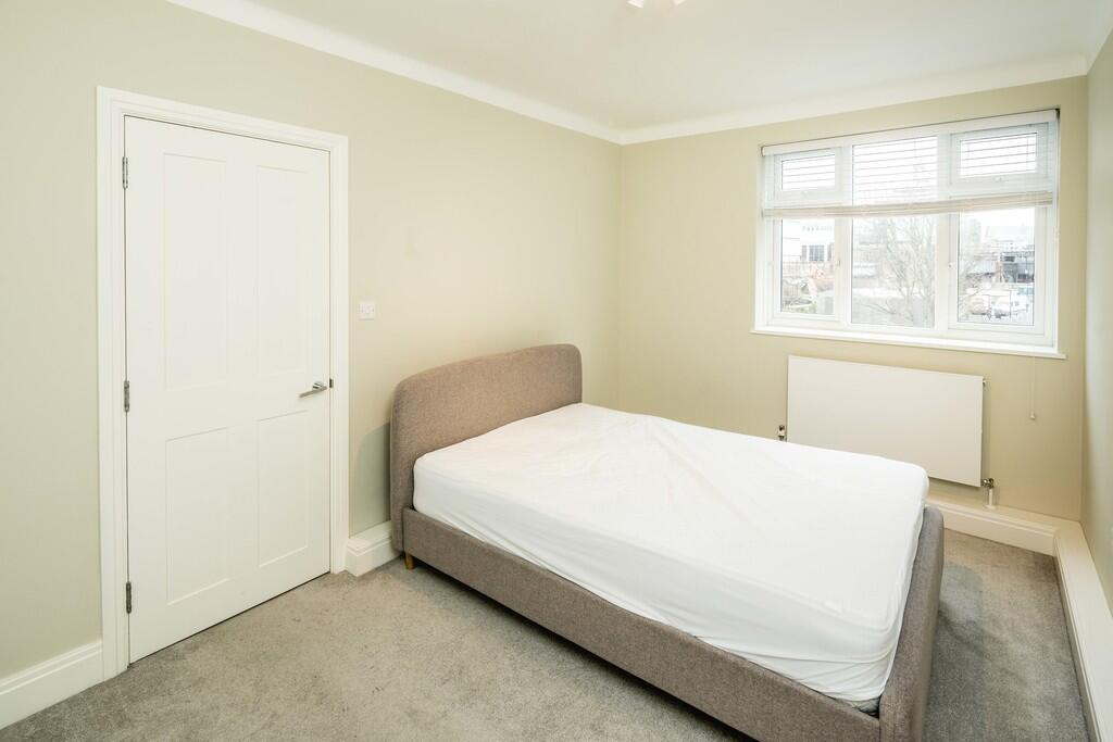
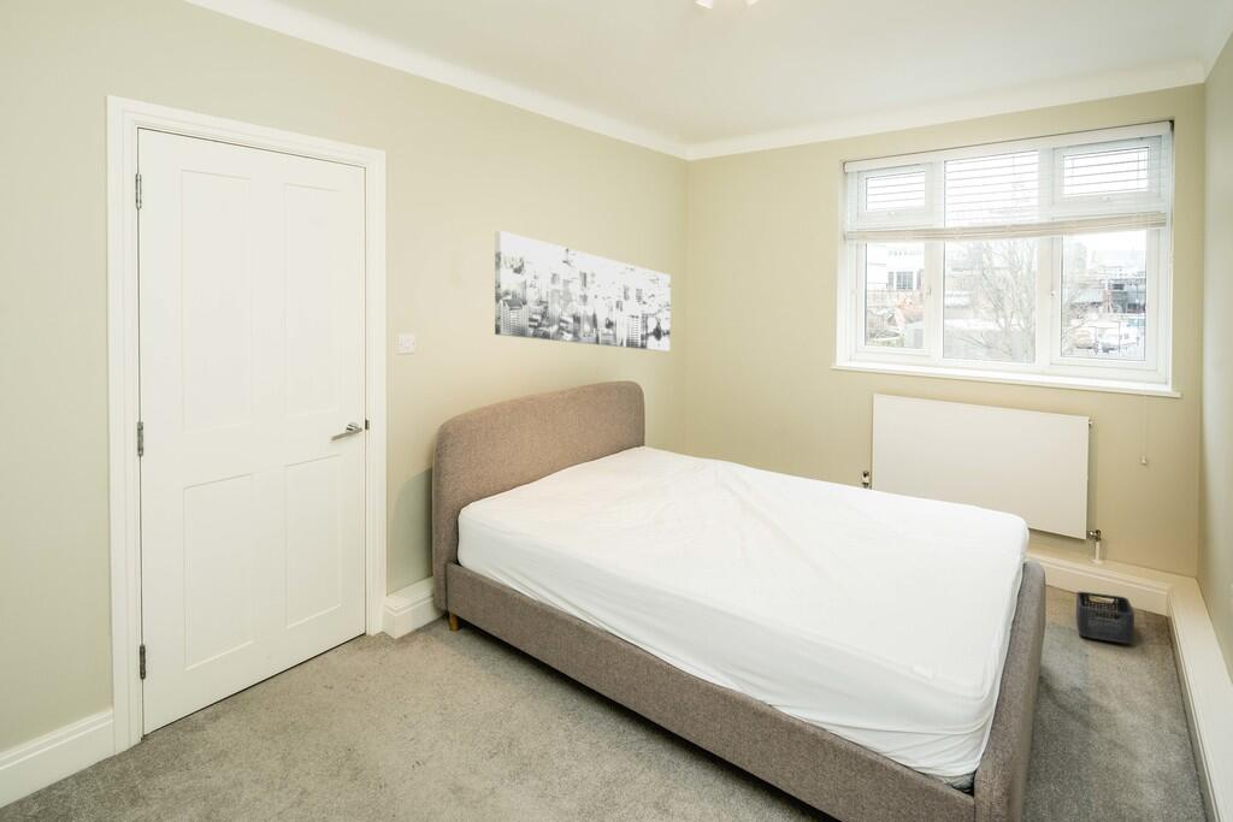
+ storage bin [1075,591,1135,644]
+ wall art [494,230,672,353]
